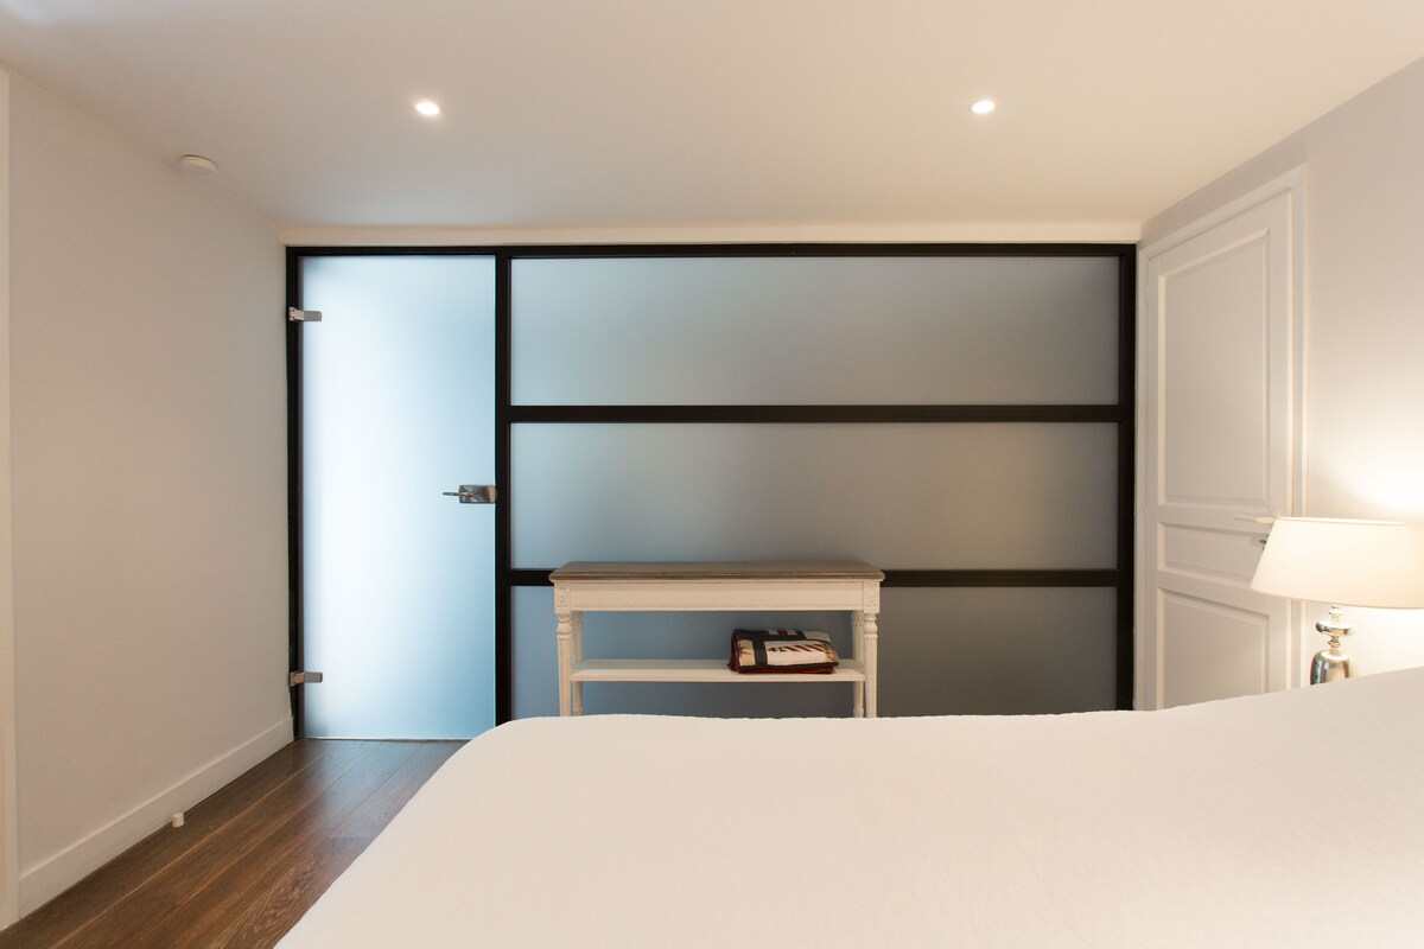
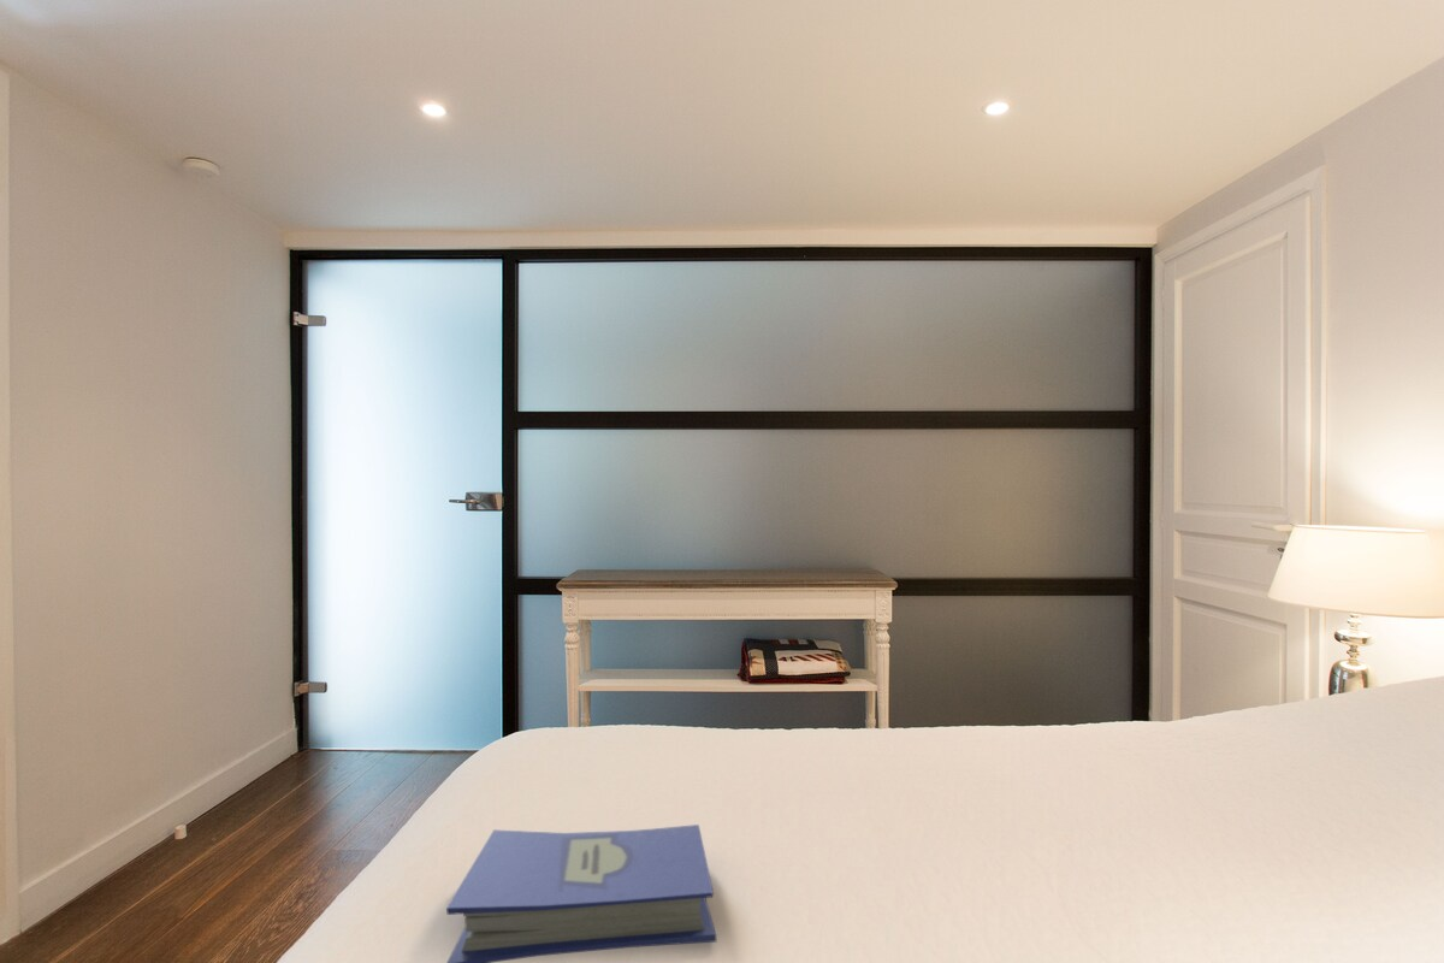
+ hardcover book [445,823,718,963]
